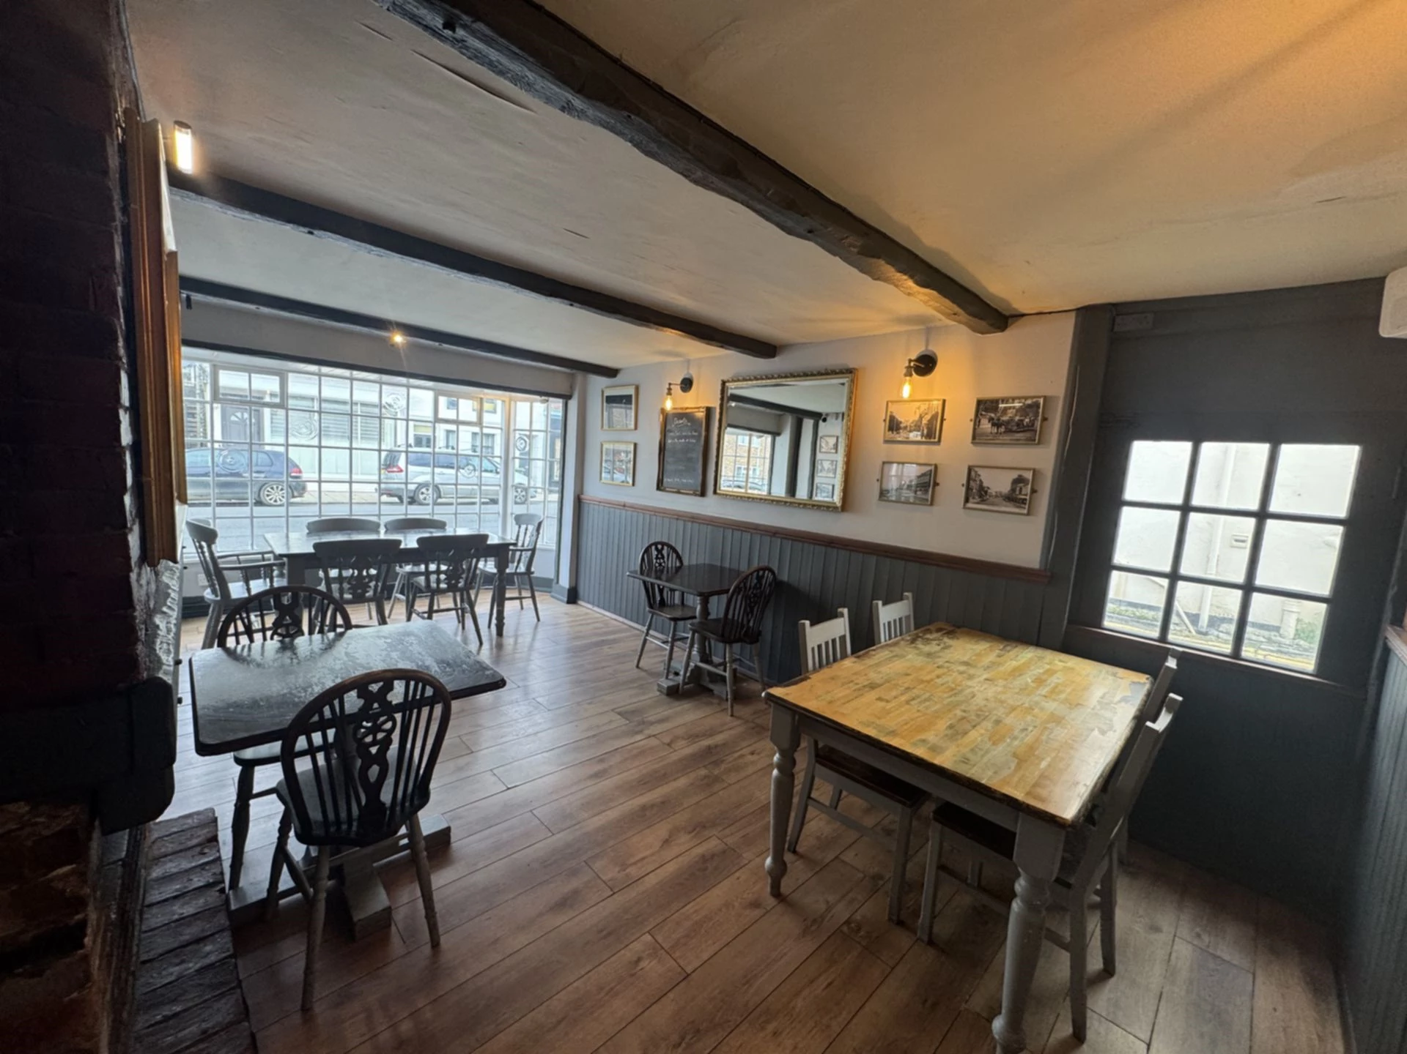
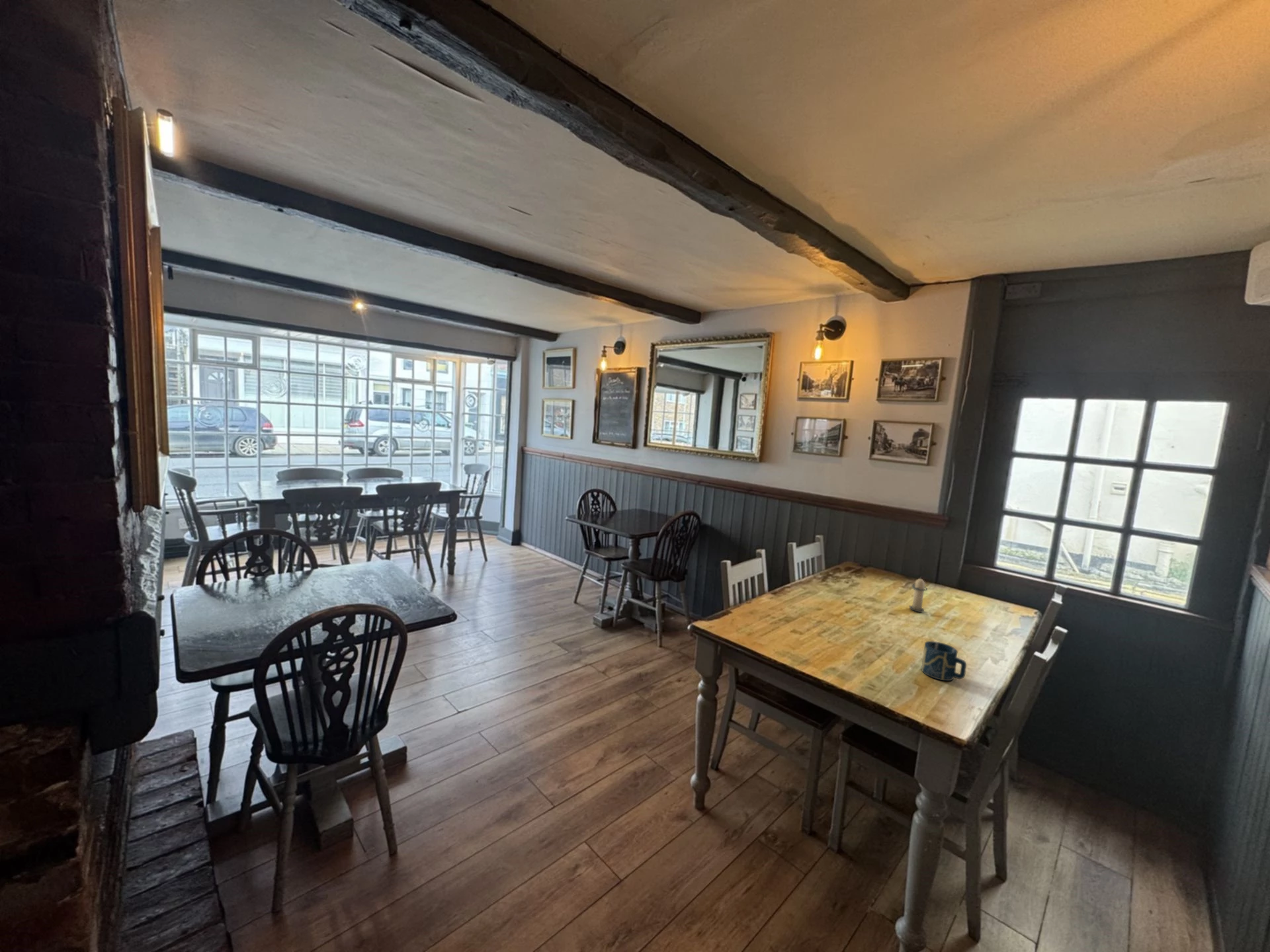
+ candle [909,576,928,613]
+ cup [921,641,967,682]
